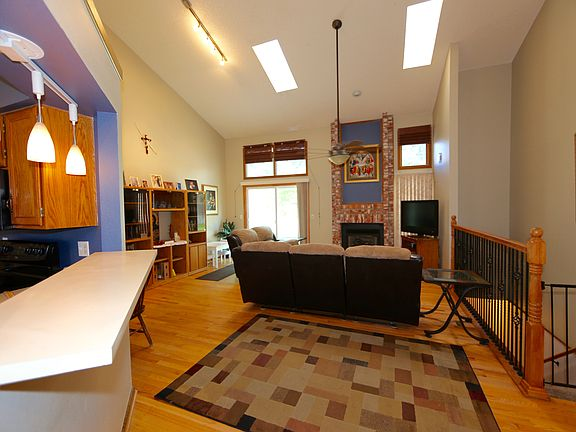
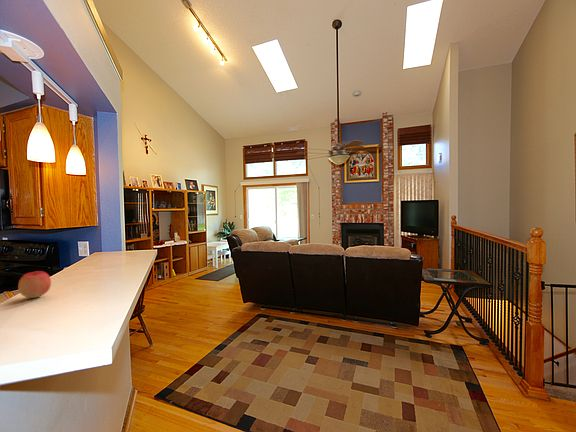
+ apple [17,270,52,299]
